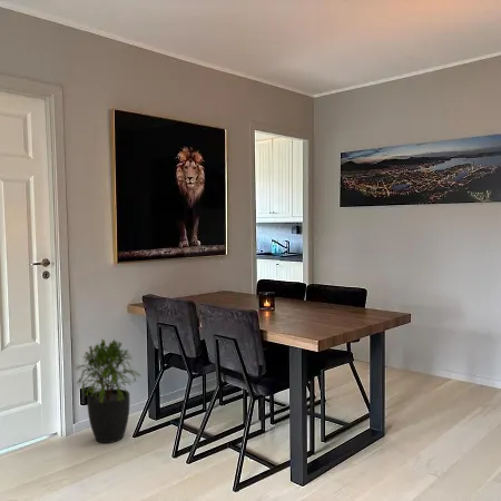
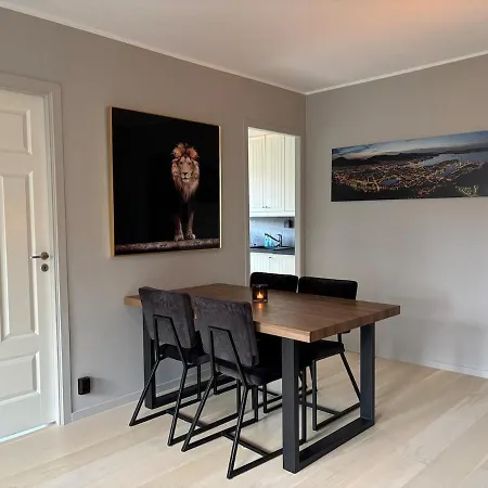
- potted plant [72,338,141,444]
